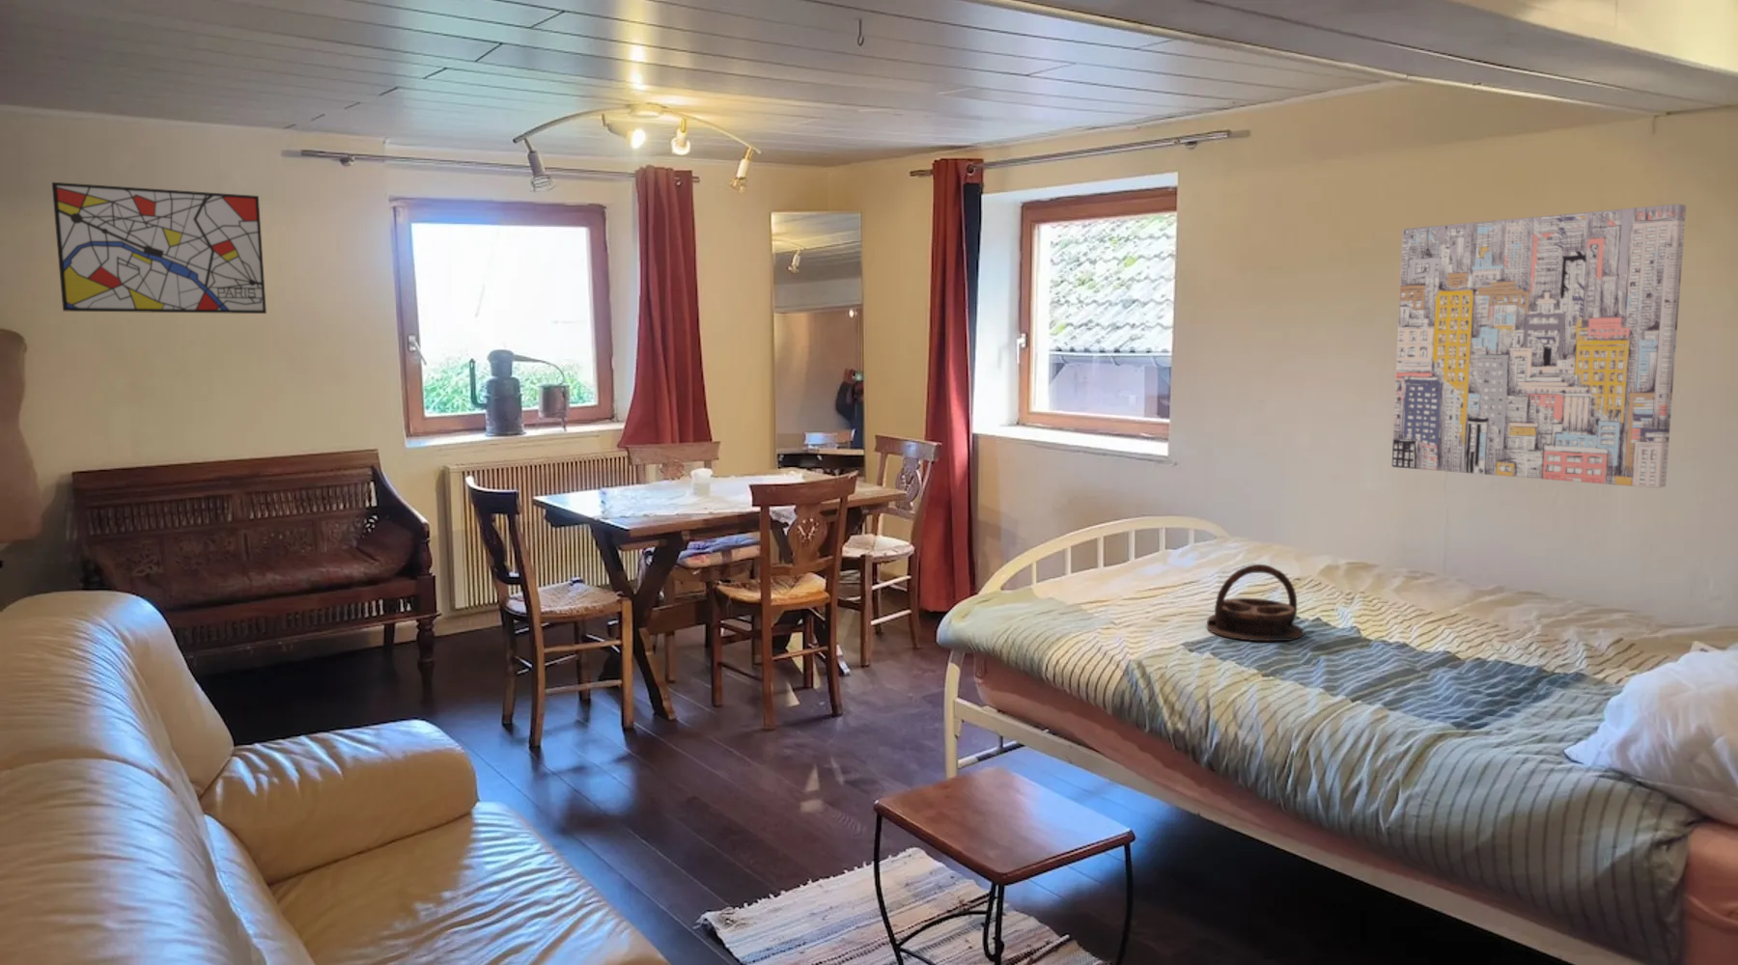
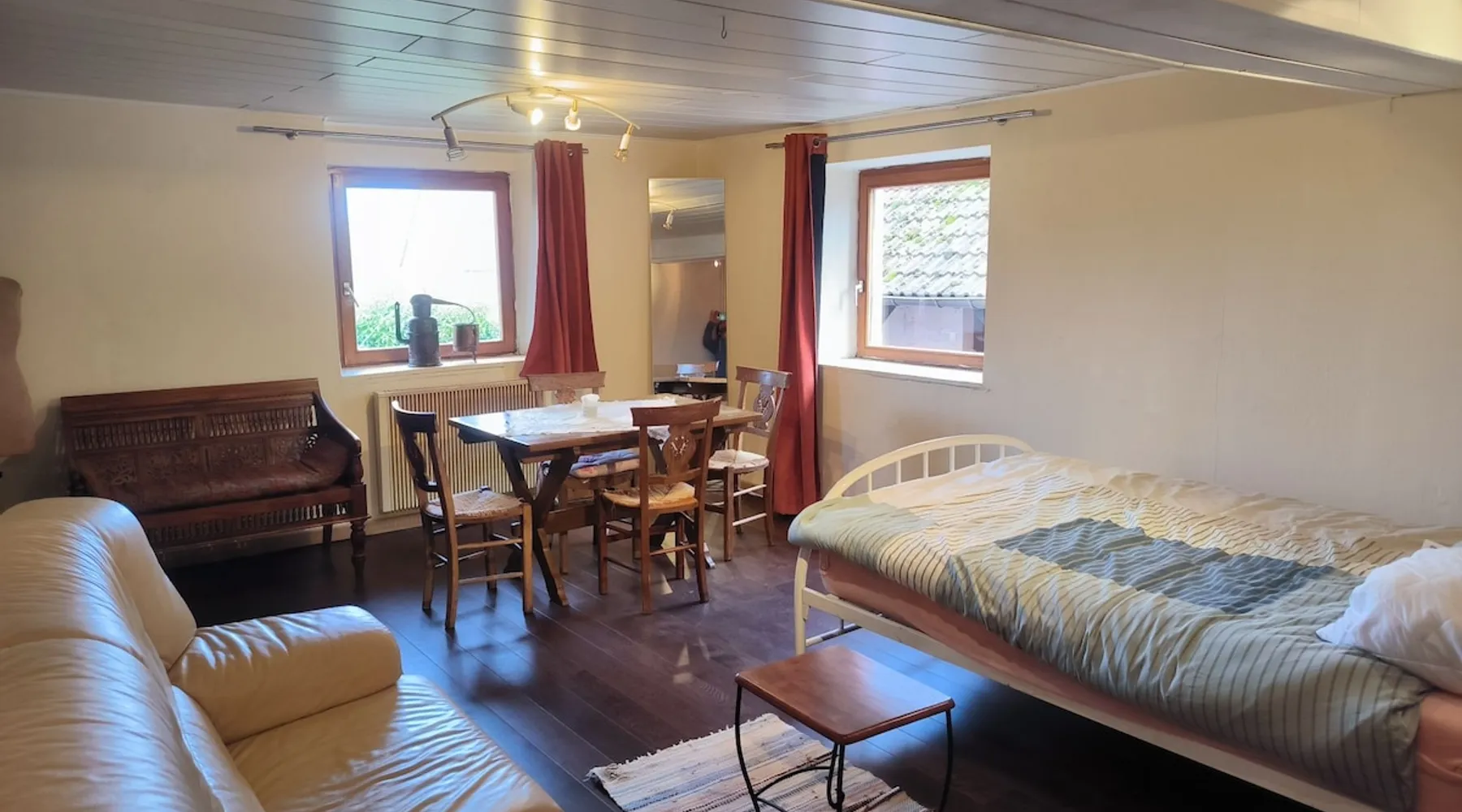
- wall art [1391,203,1687,490]
- serving tray [1205,563,1305,642]
- wall art [51,182,267,315]
